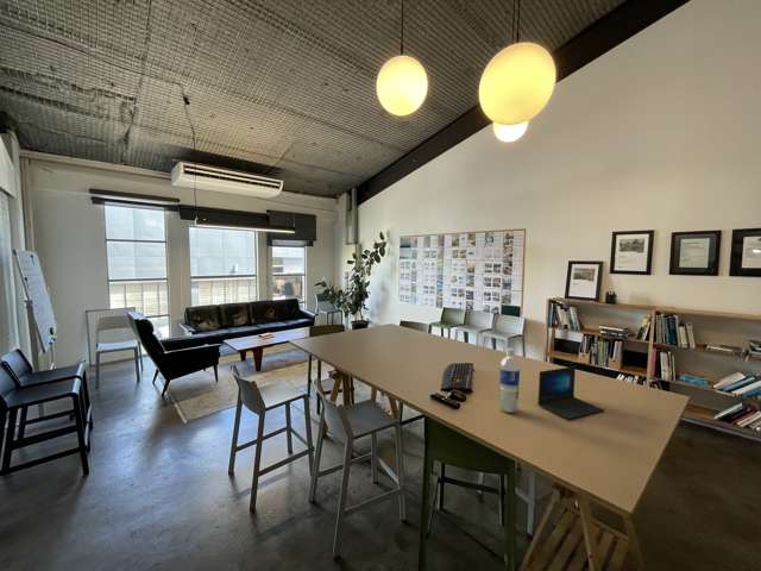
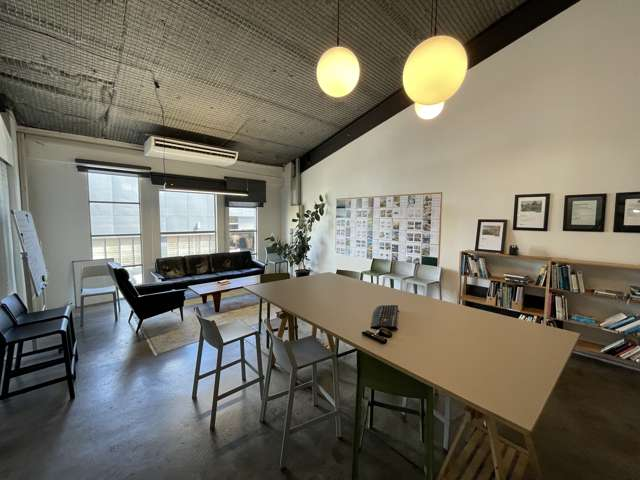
- laptop [536,365,605,420]
- water bottle [498,347,521,414]
